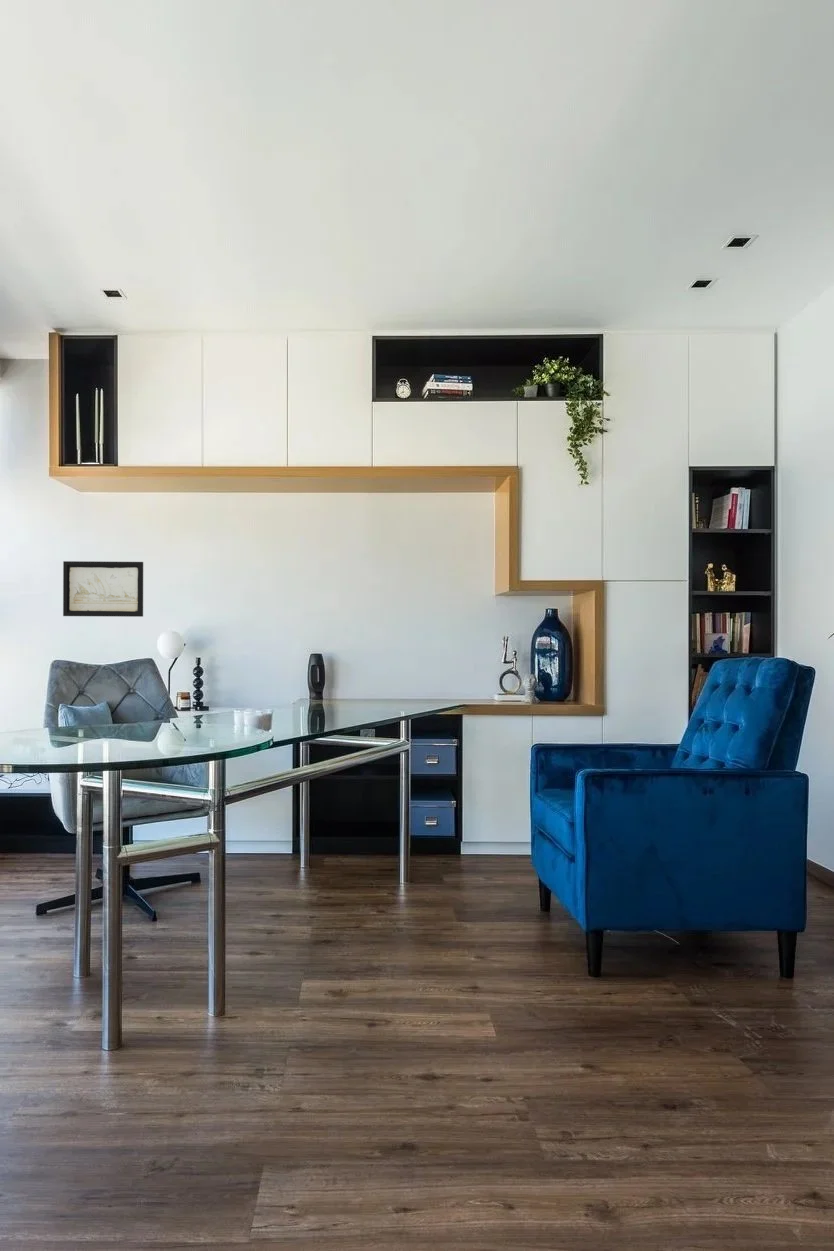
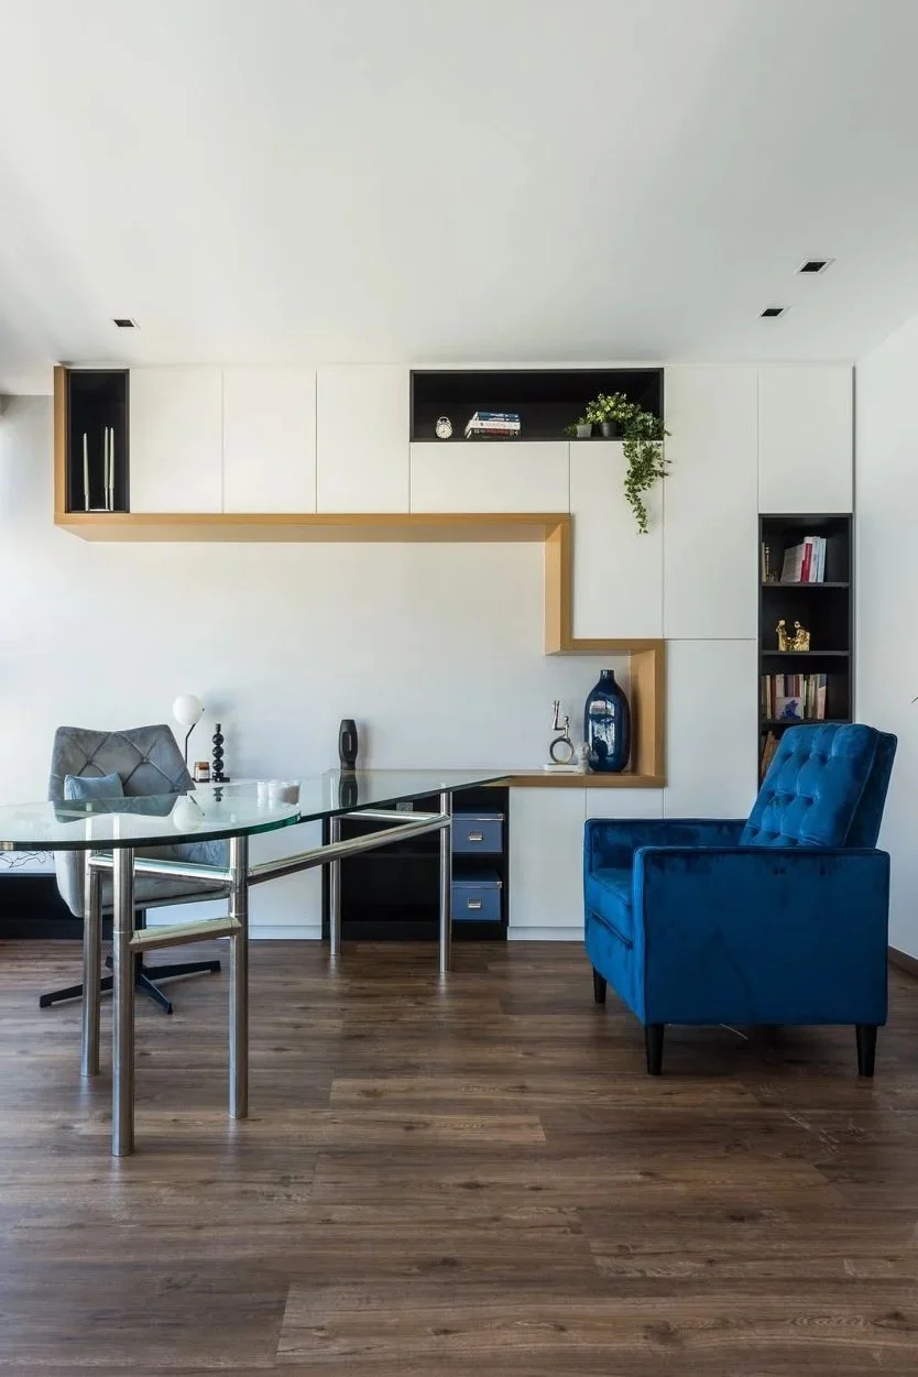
- wall art [62,560,144,618]
